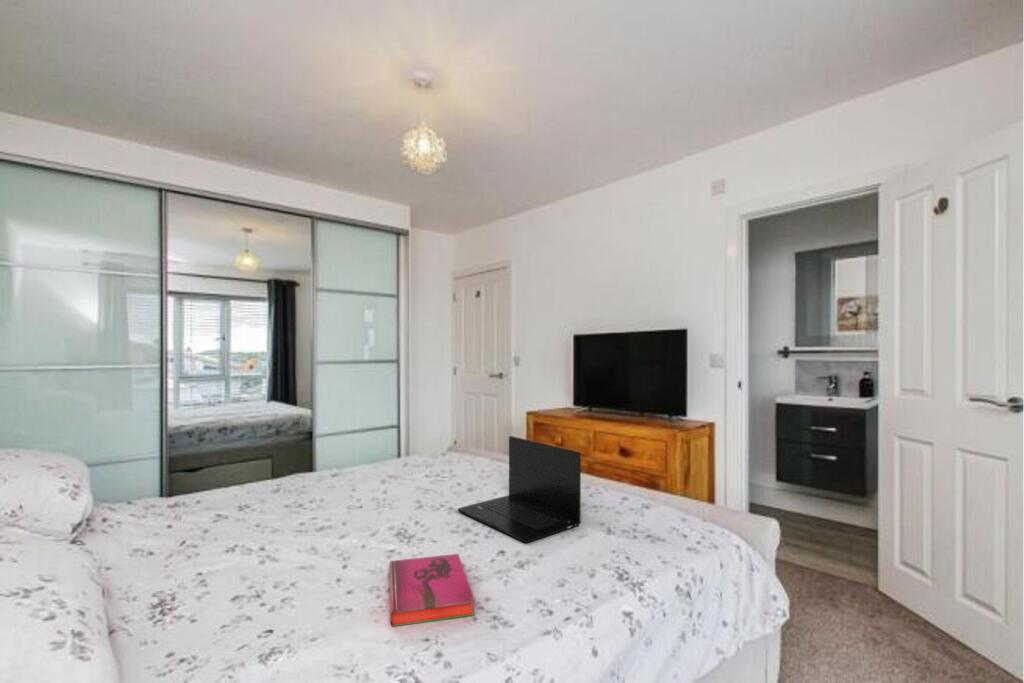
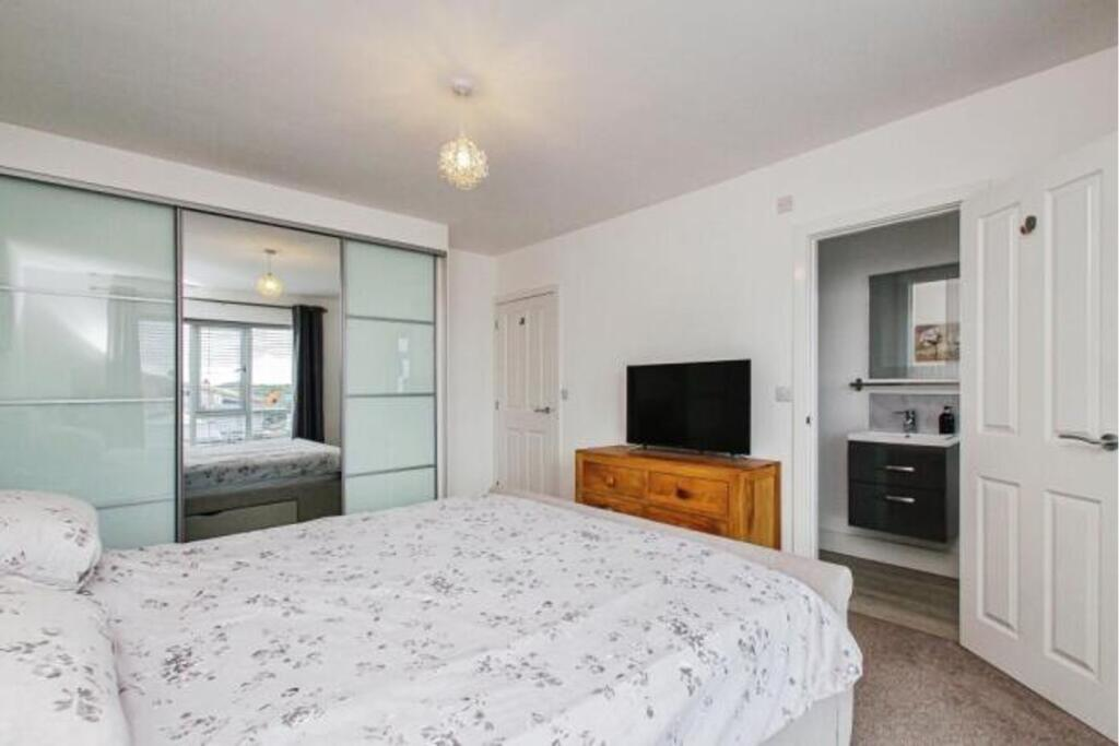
- laptop [457,435,582,544]
- hardback book [388,553,476,628]
